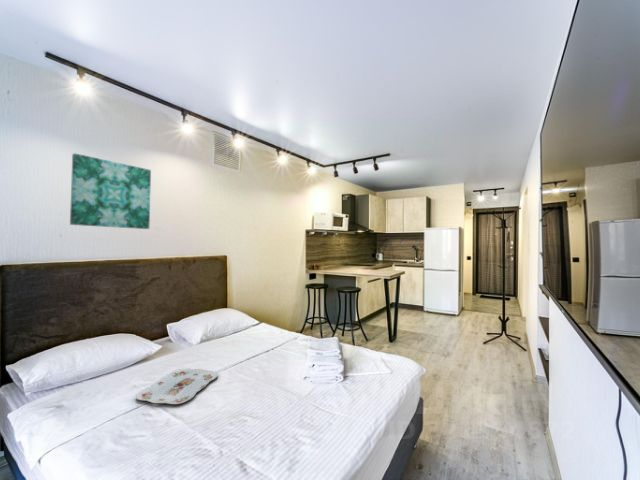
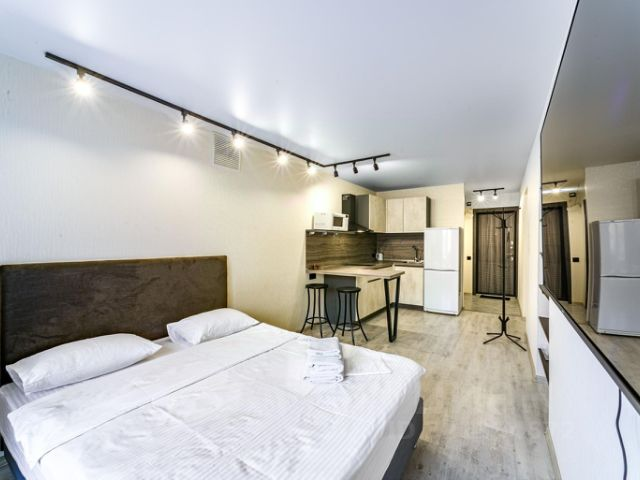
- wall art [69,152,152,230]
- serving tray [135,368,219,405]
